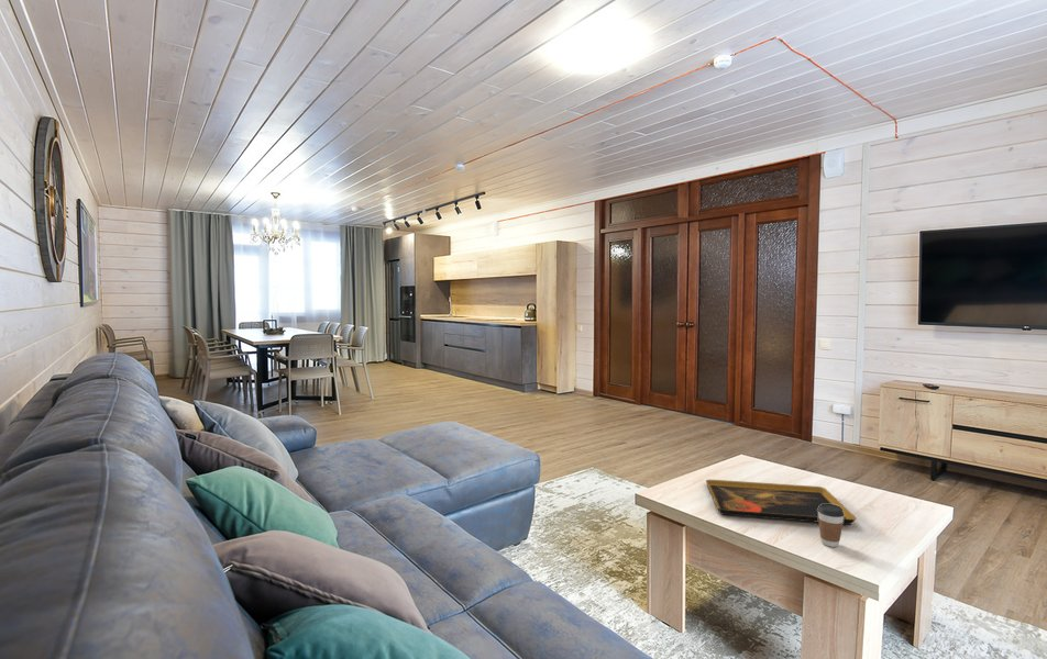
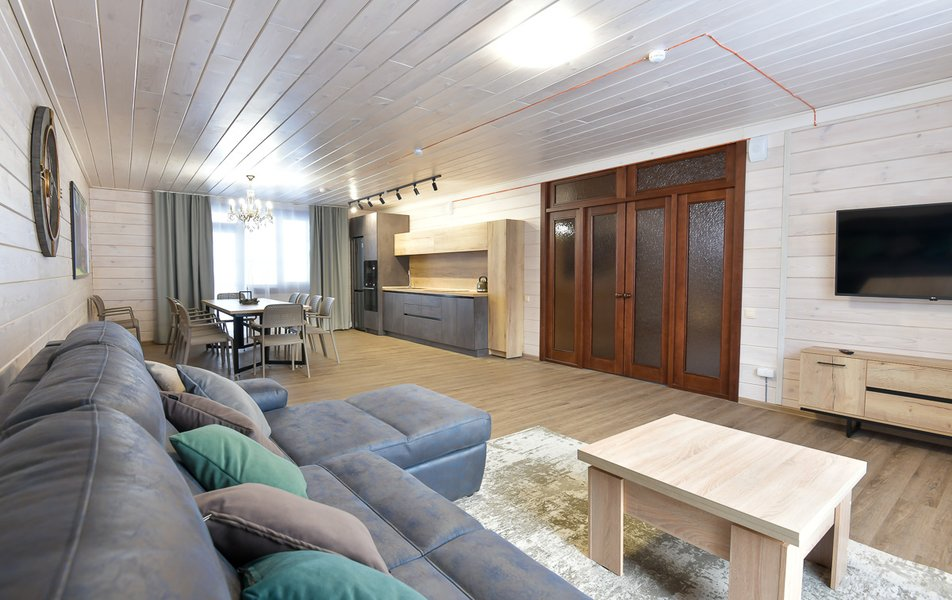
- decorative tray [705,479,858,526]
- coffee cup [817,504,845,548]
